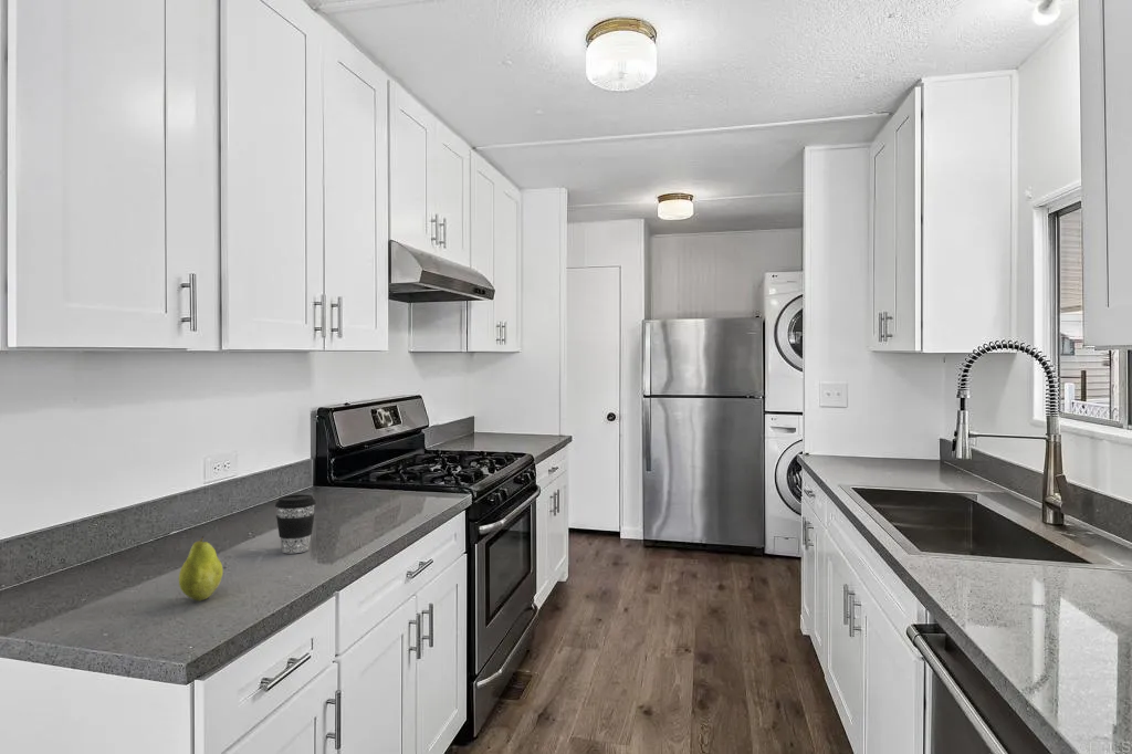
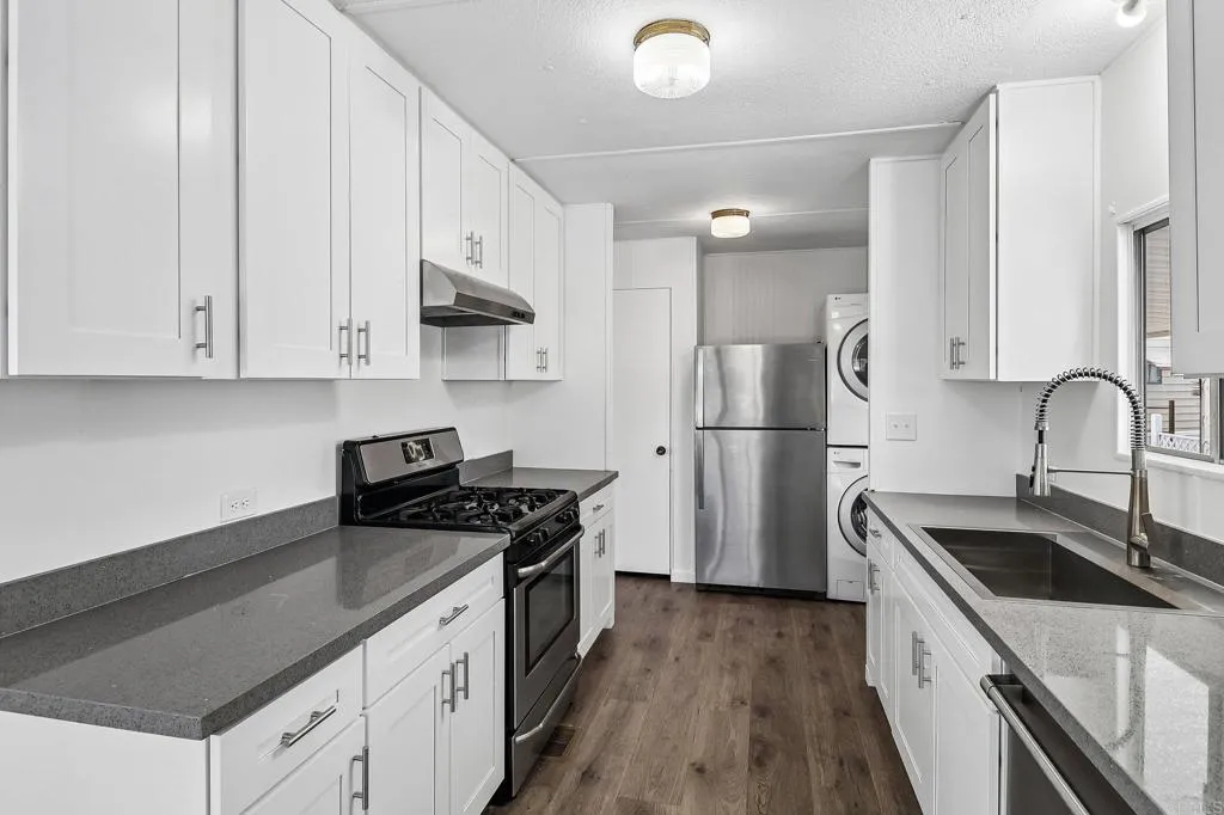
- coffee cup [274,493,317,554]
- fruit [178,535,224,603]
